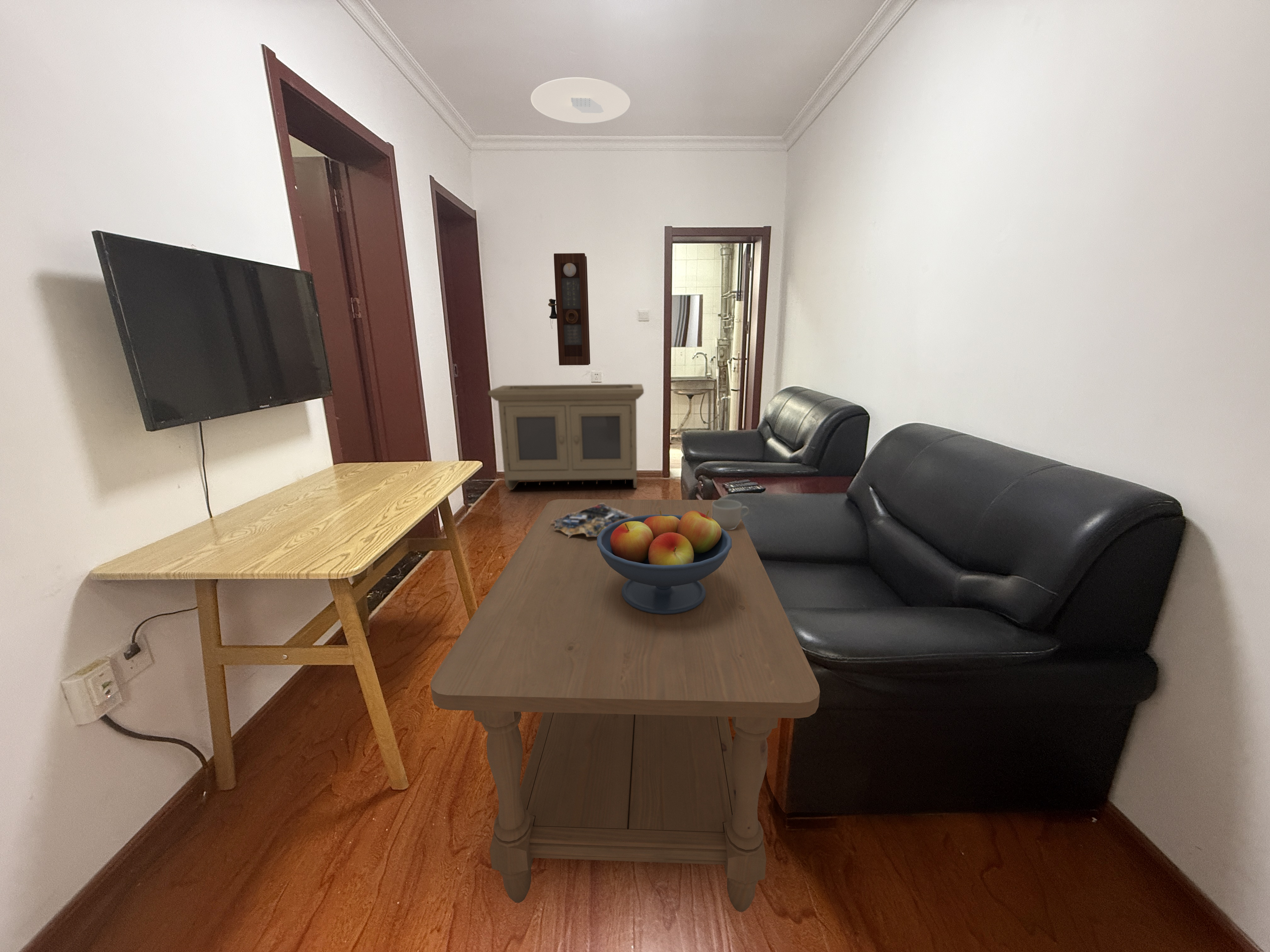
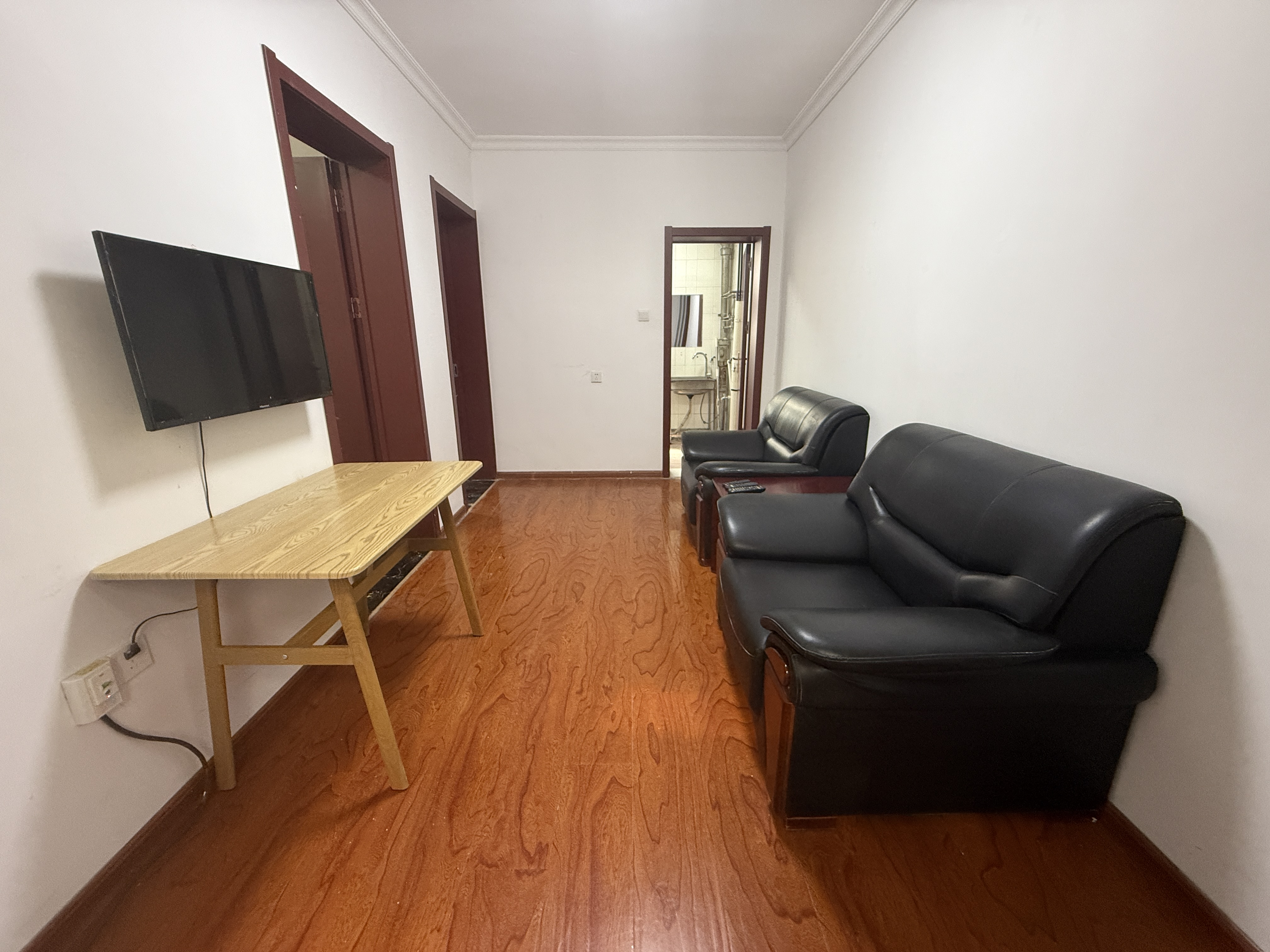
- storage cabinet [488,384,644,490]
- mug [712,499,749,530]
- magazine [551,503,633,537]
- ceiling light [530,77,631,124]
- pendulum clock [548,253,591,366]
- fruit bowl [597,510,732,615]
- coffee table [430,499,820,912]
